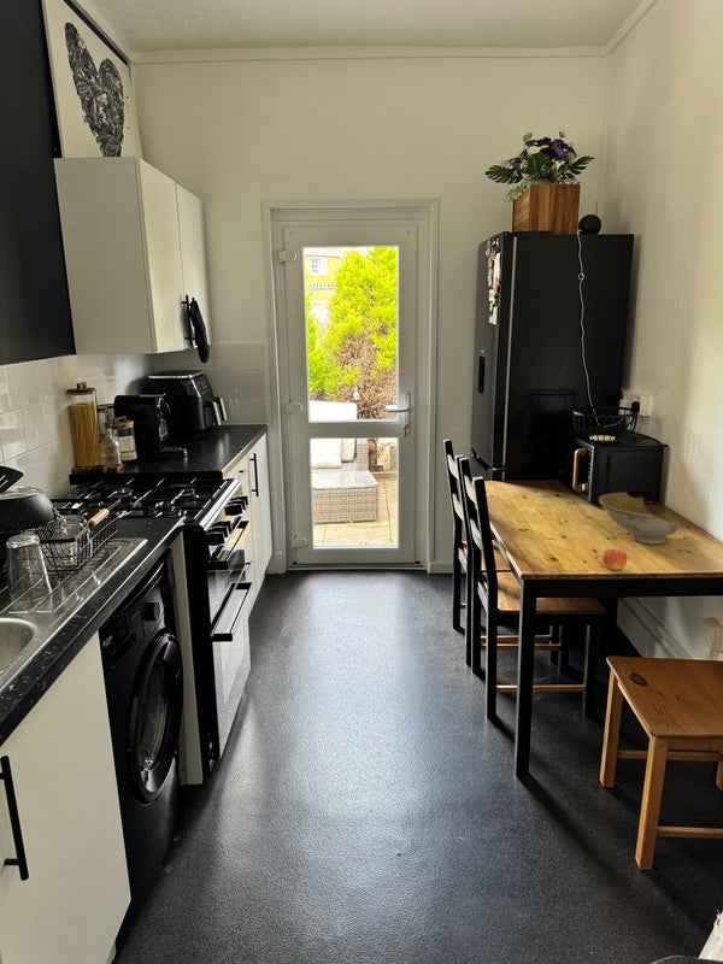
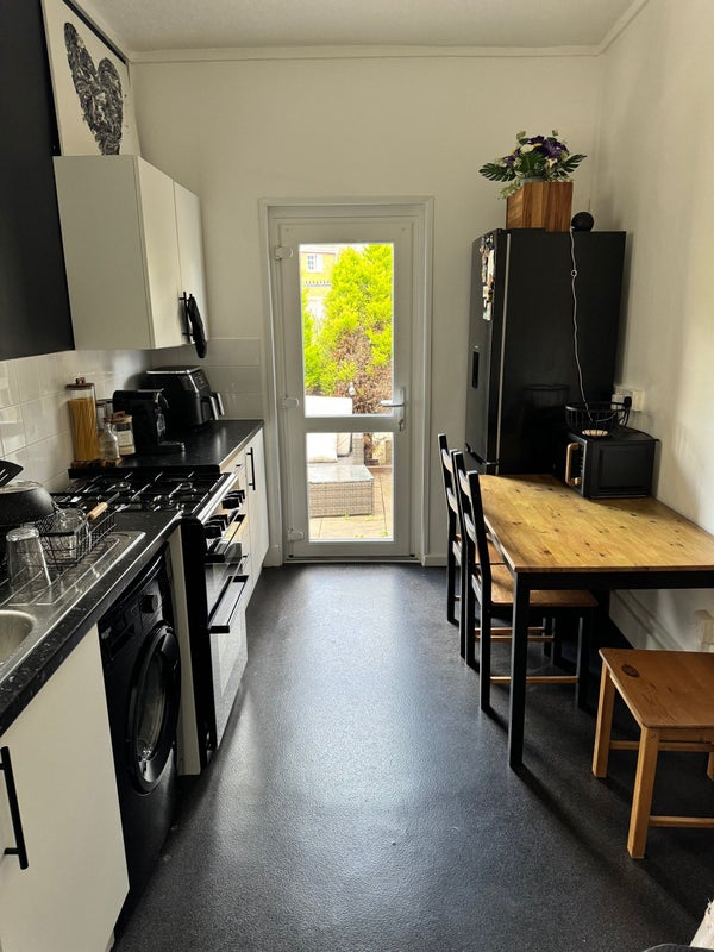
- apple [594,548,628,571]
- bowl [598,492,680,545]
